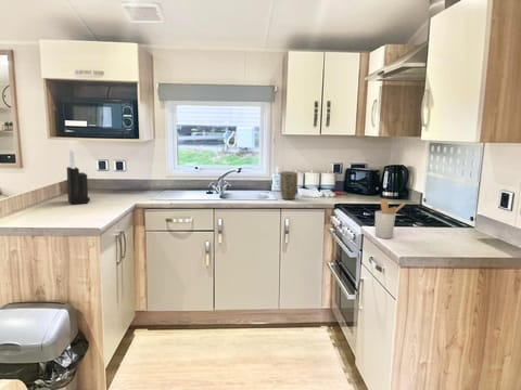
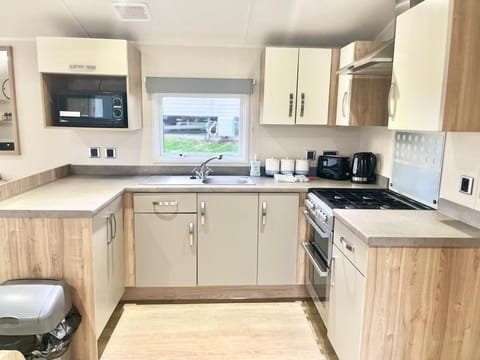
- utensil holder [374,198,406,239]
- knife block [66,150,91,205]
- plant pot [279,170,298,200]
